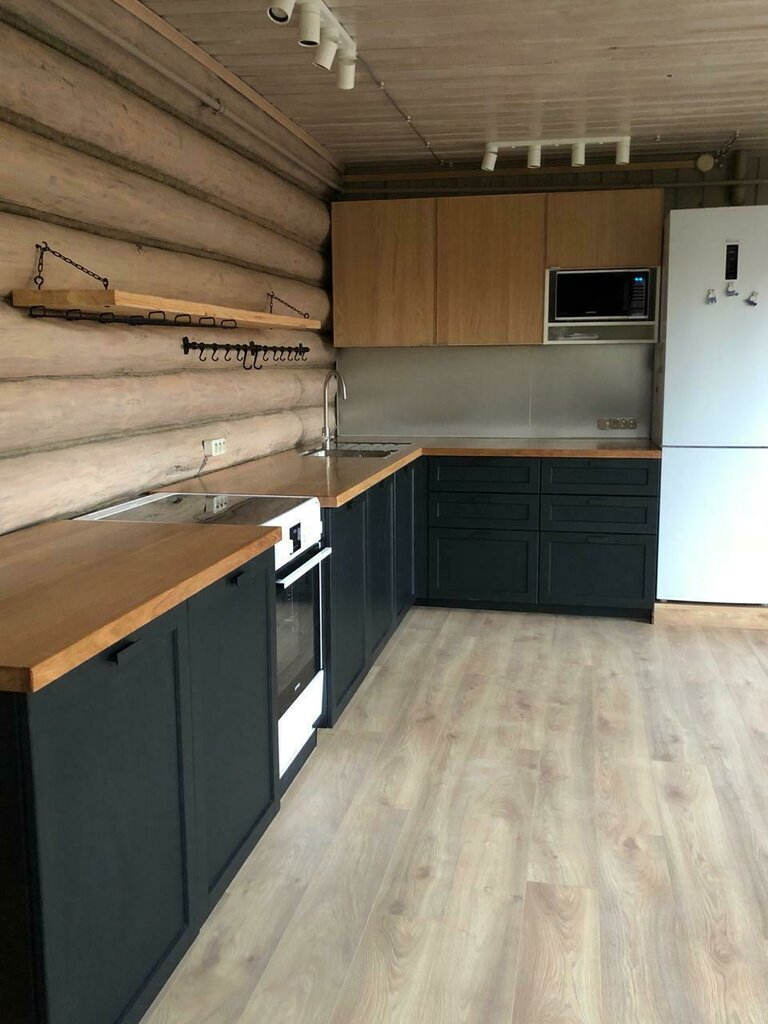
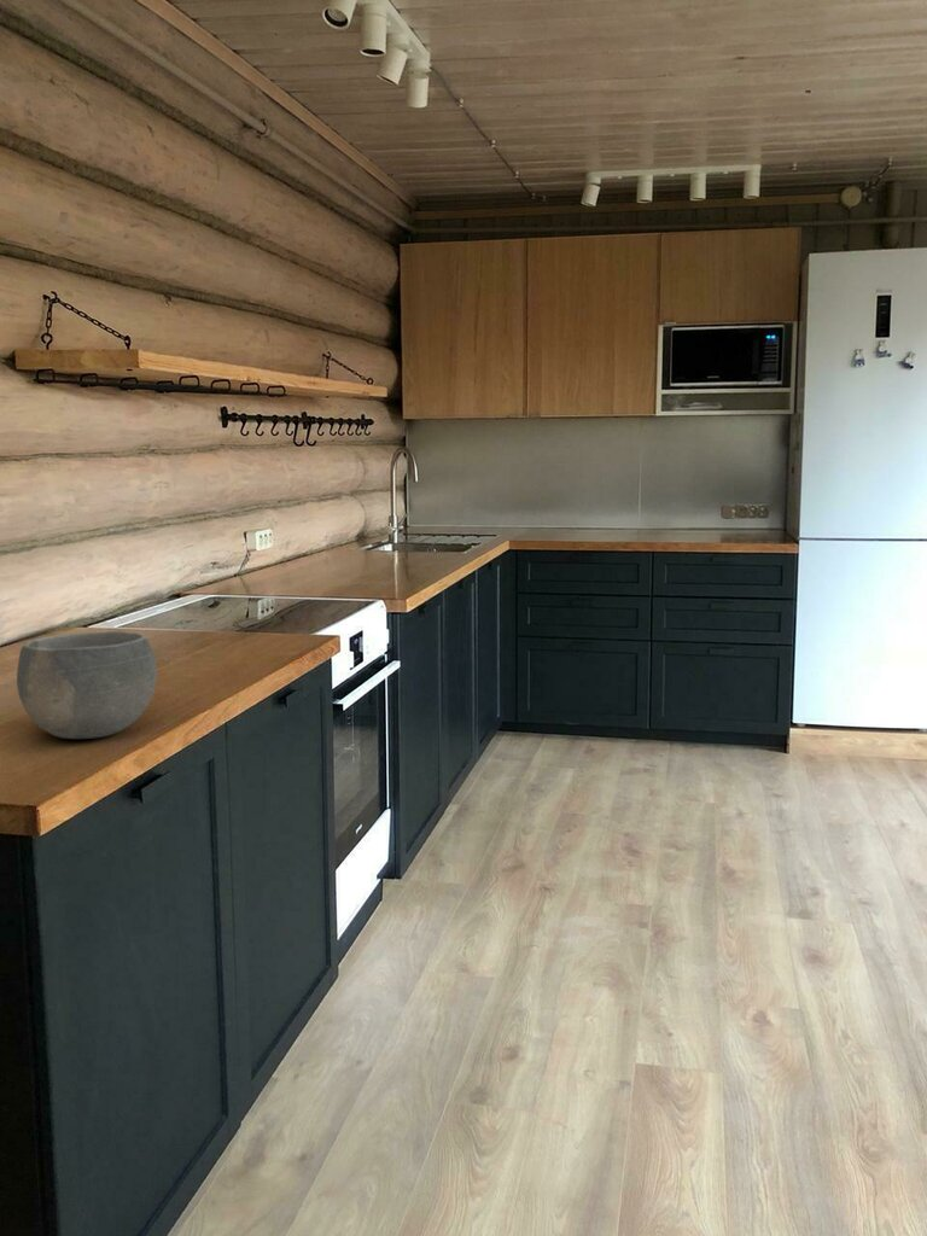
+ bowl [16,630,158,740]
